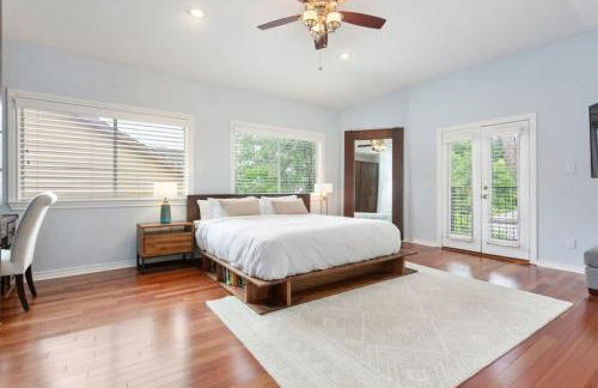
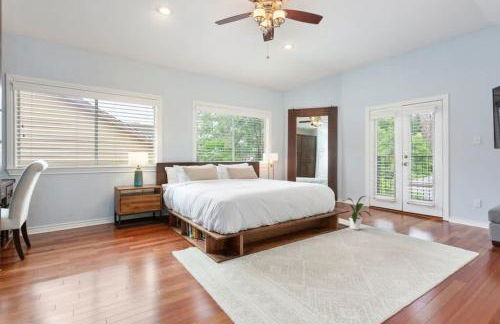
+ house plant [342,195,373,231]
